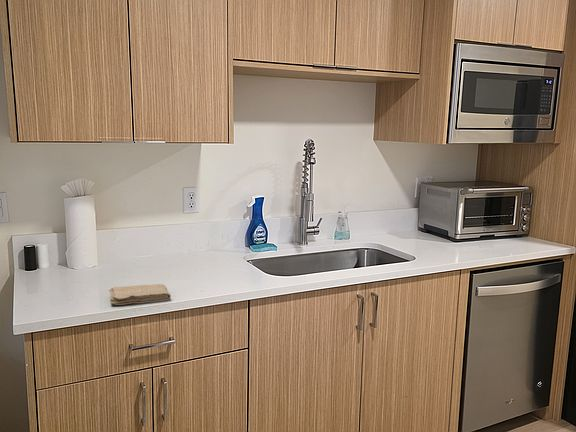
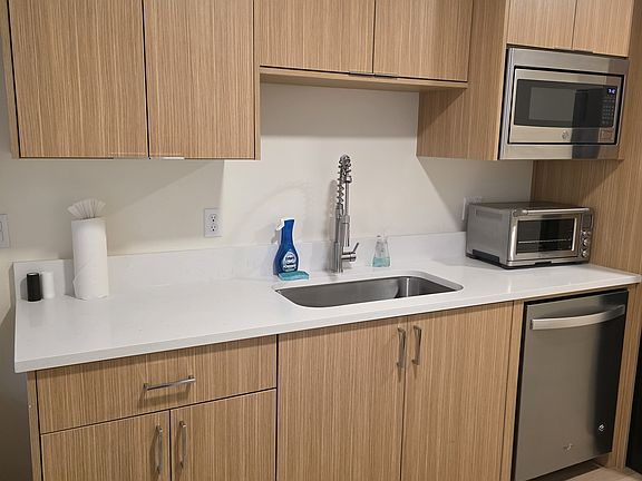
- washcloth [108,283,172,306]
